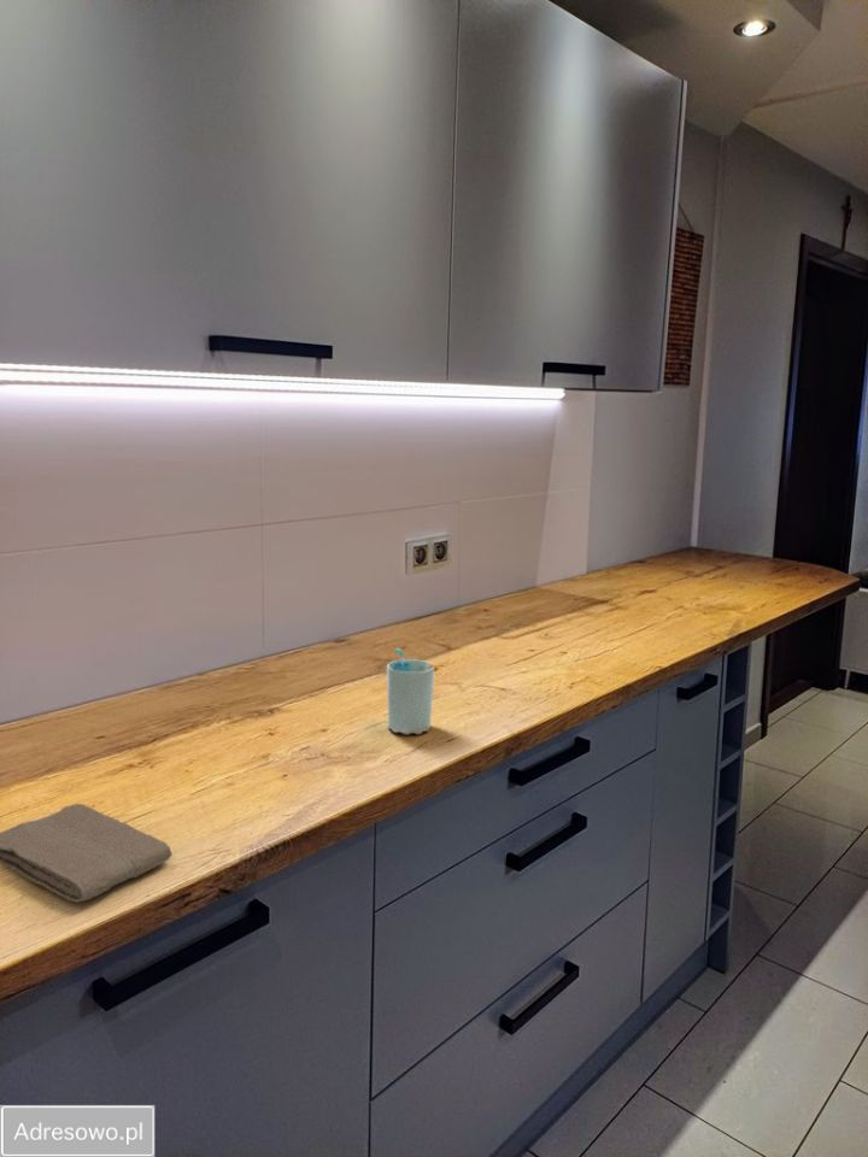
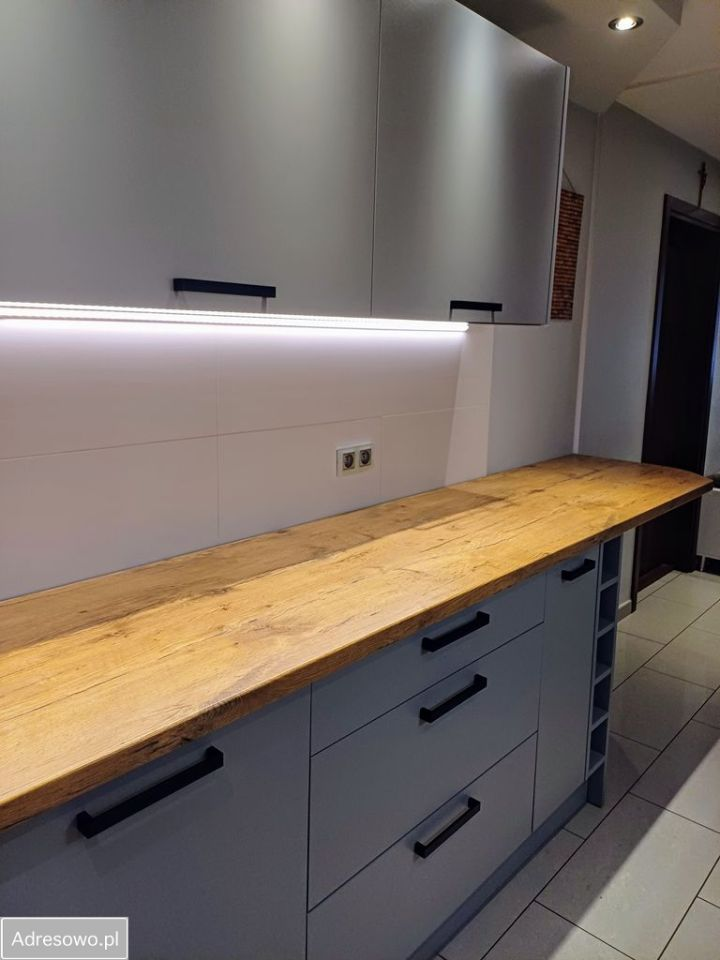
- cup [386,647,439,735]
- washcloth [0,803,174,903]
